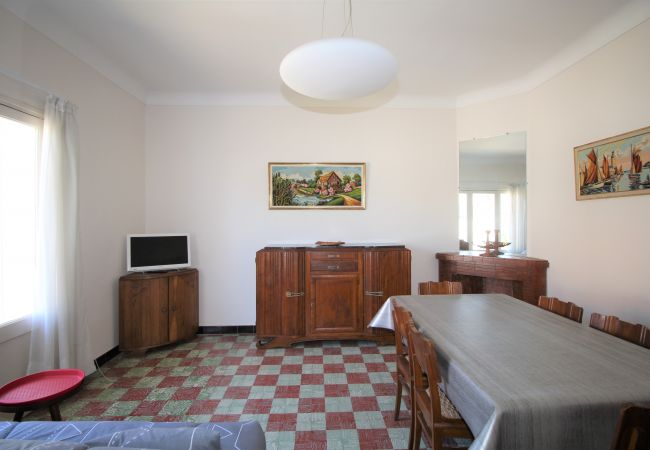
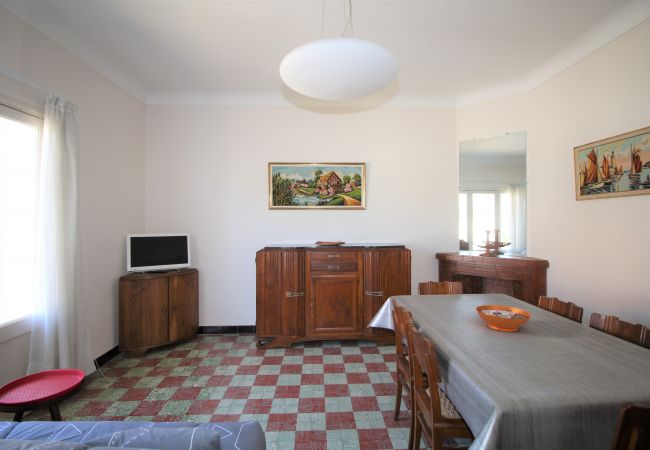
+ decorative bowl [475,304,532,333]
